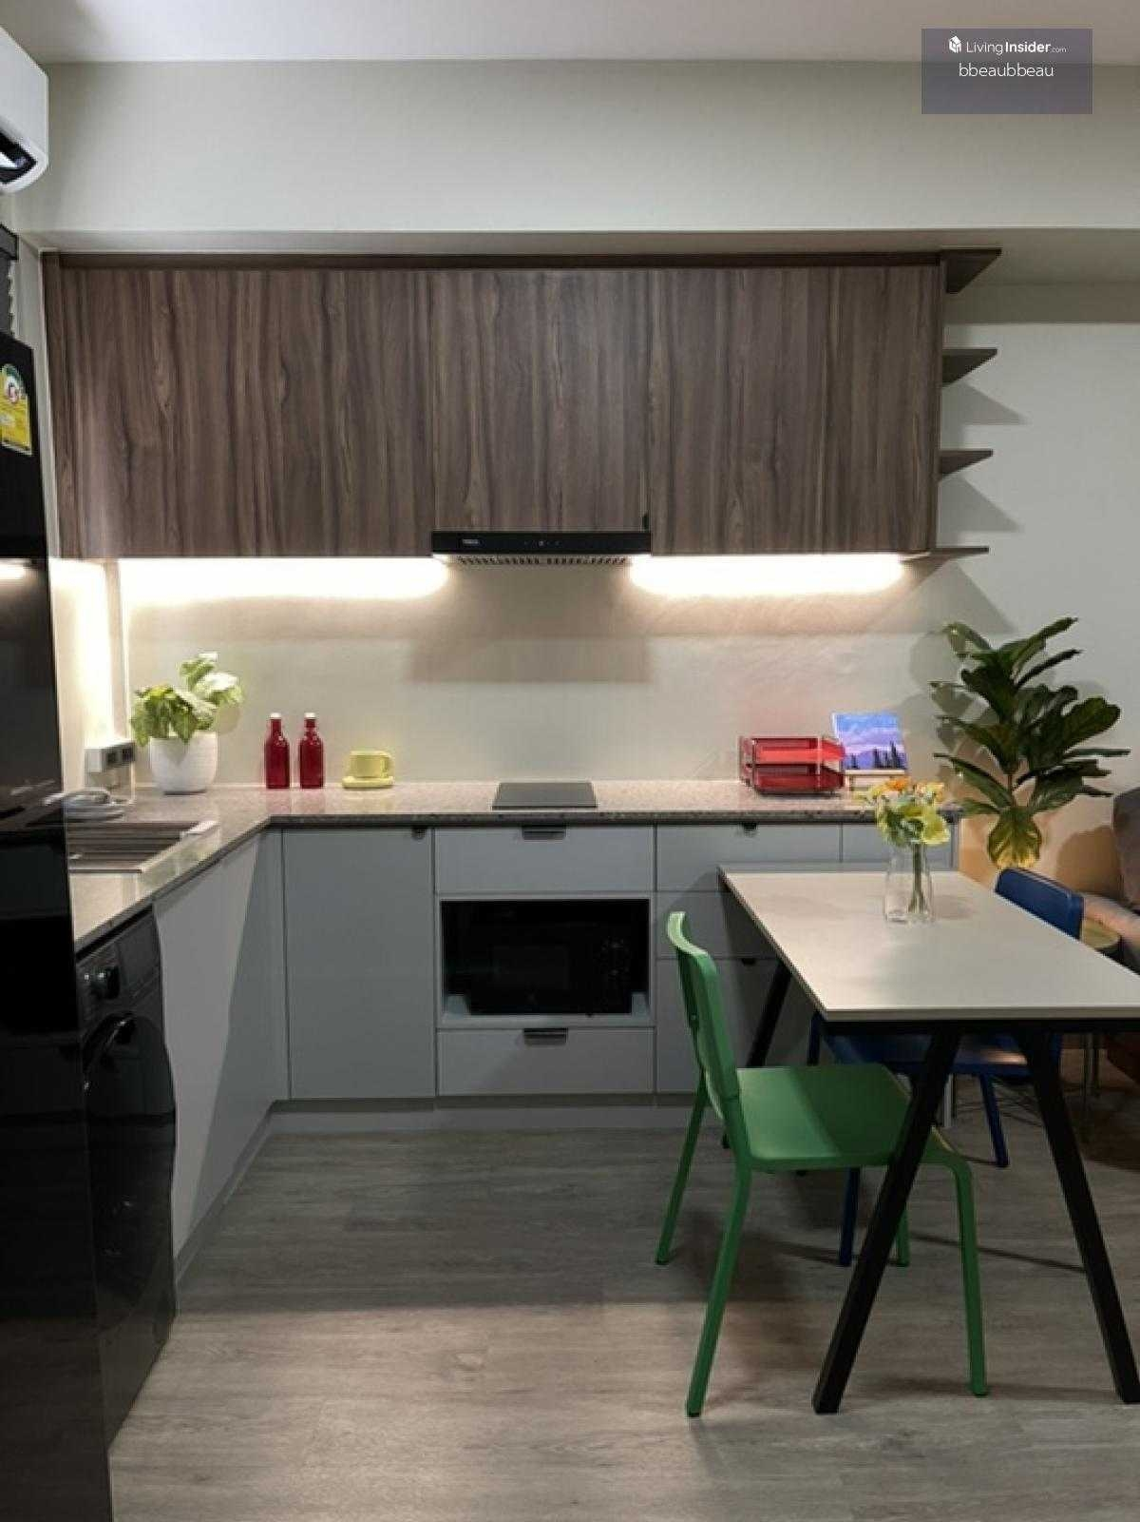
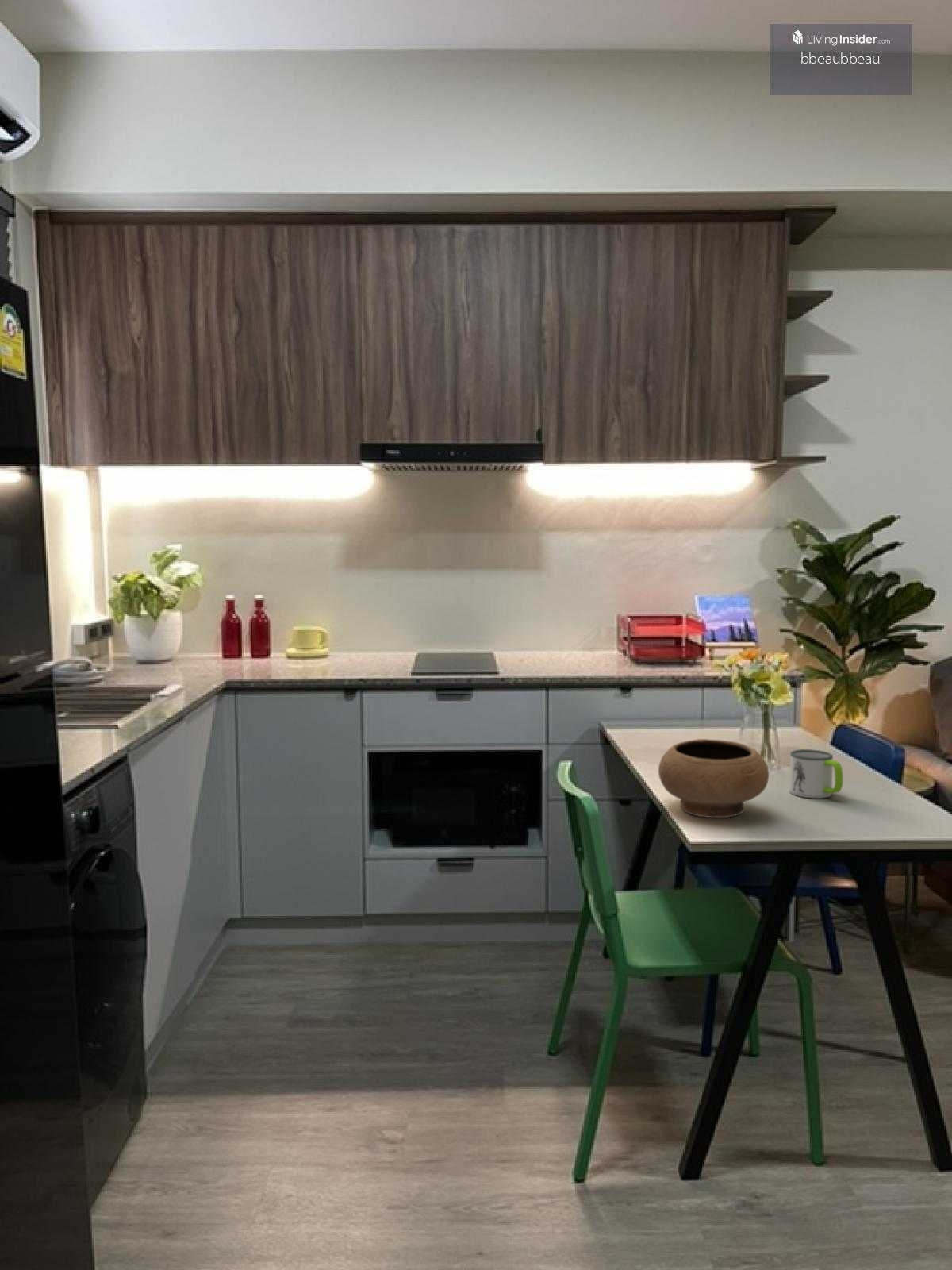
+ bowl [658,738,770,818]
+ mug [789,749,844,799]
